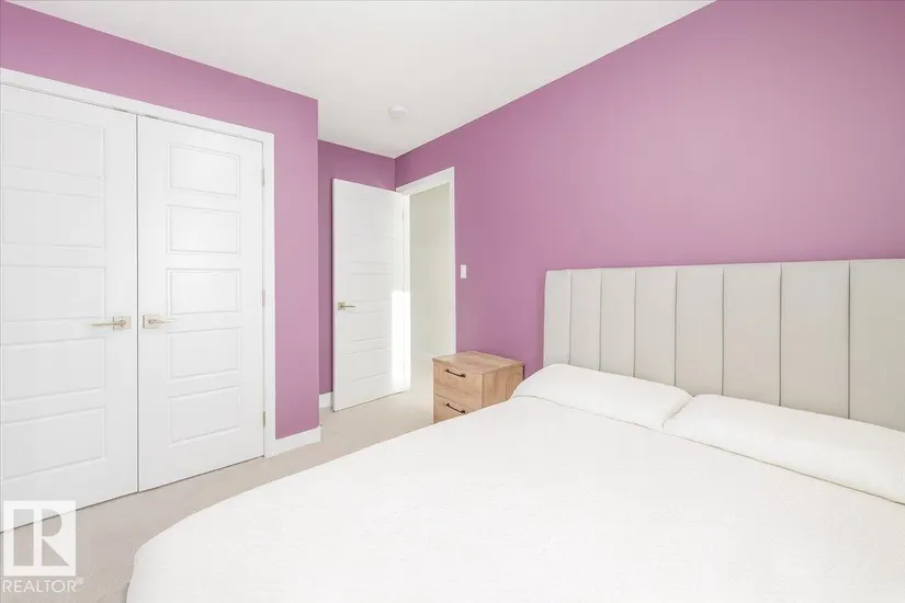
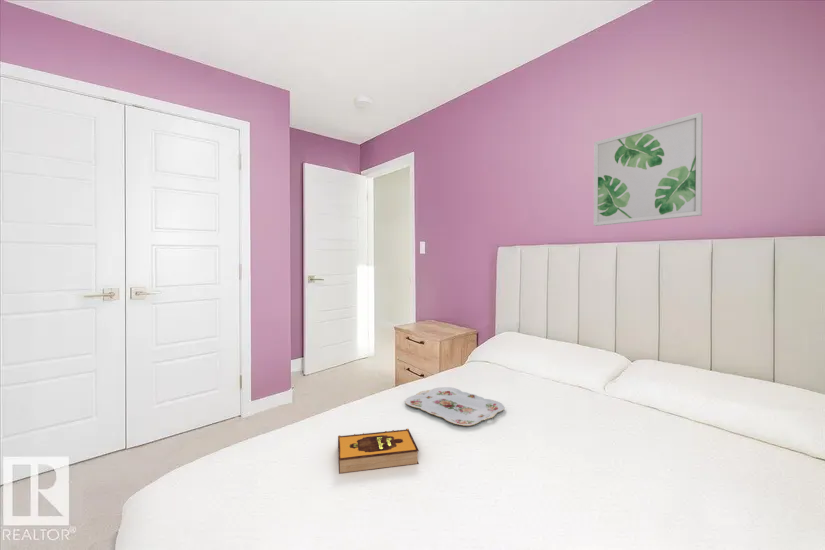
+ hardback book [337,428,420,475]
+ serving tray [404,386,505,427]
+ wall art [593,111,704,227]
